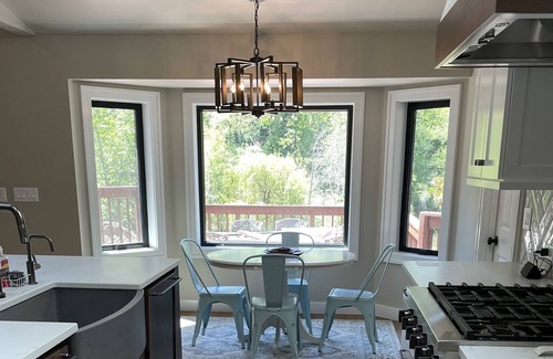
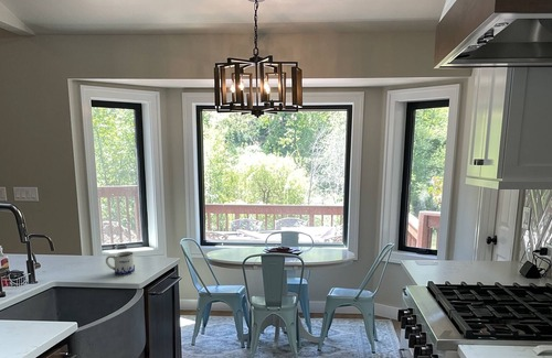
+ mug [105,250,136,276]
